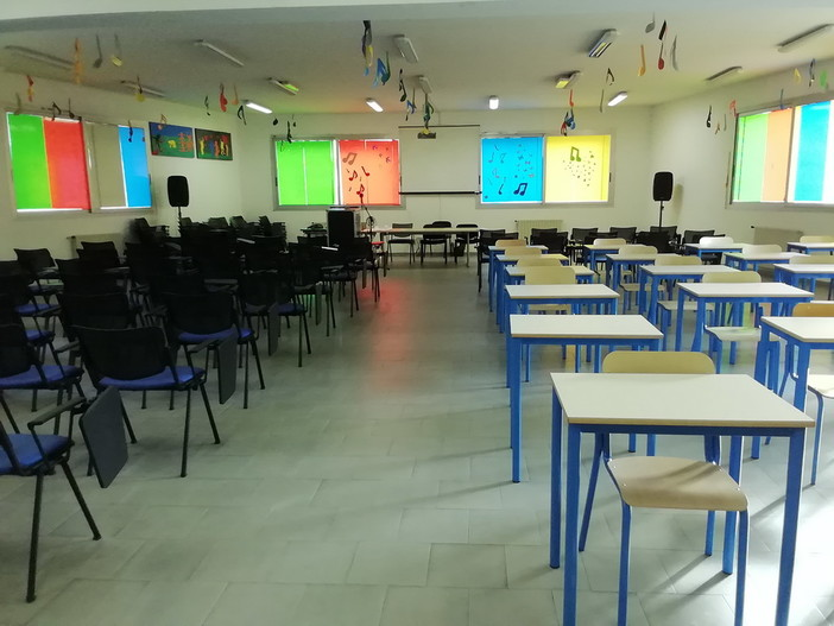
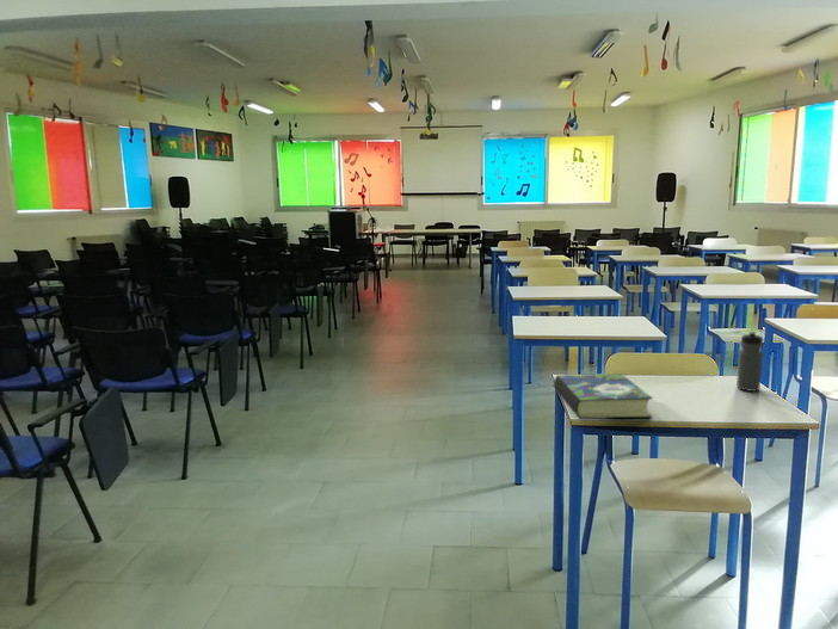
+ water bottle [735,331,764,393]
+ book [553,372,654,420]
